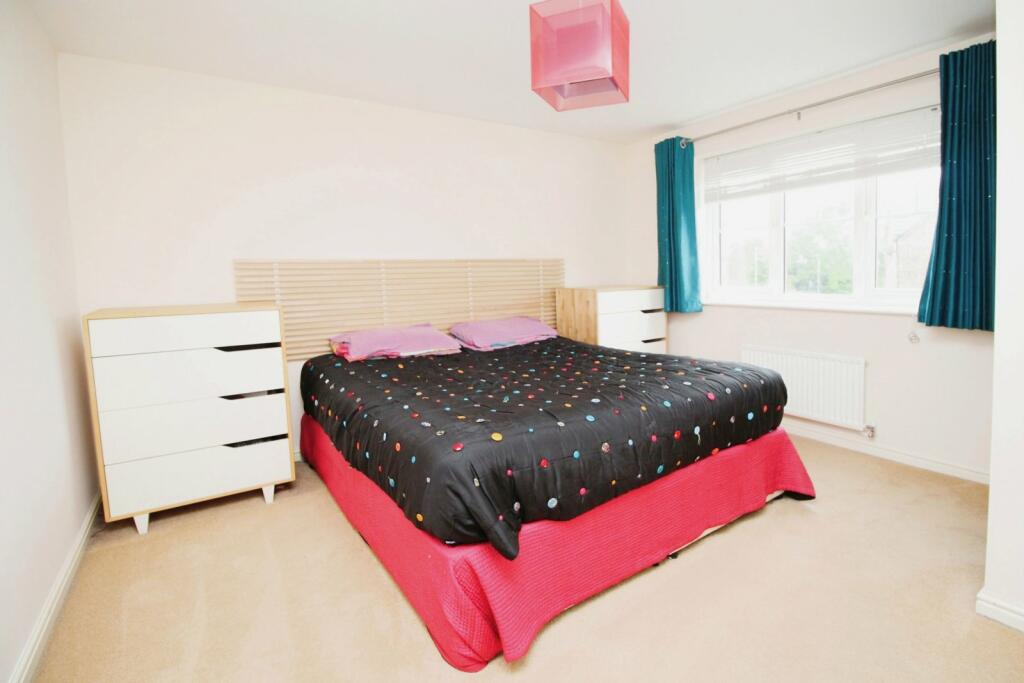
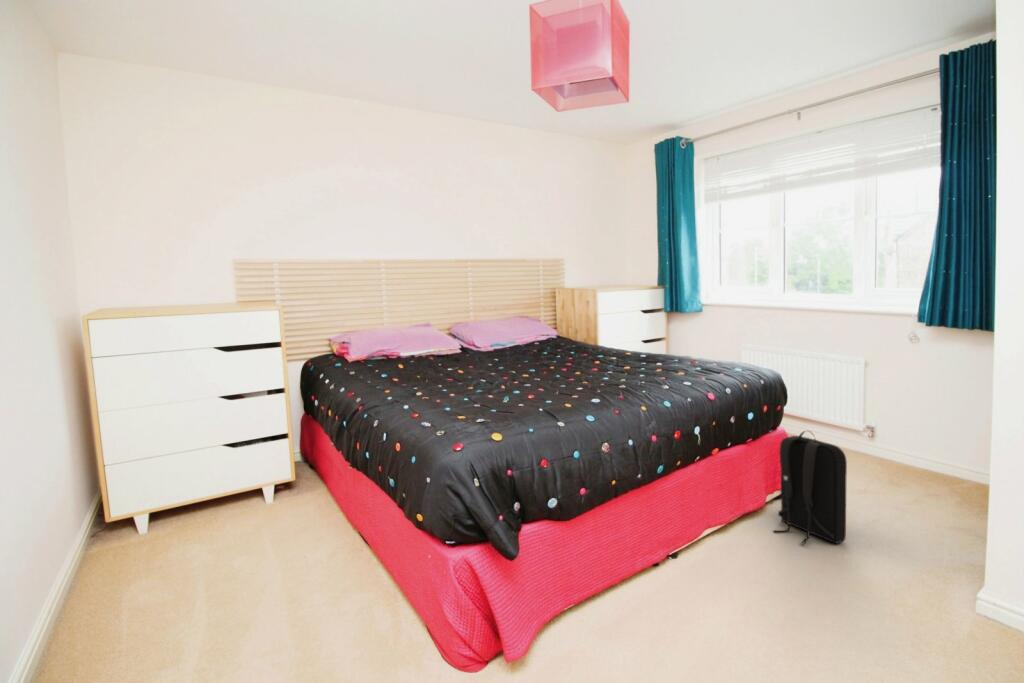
+ backpack [773,430,848,546]
